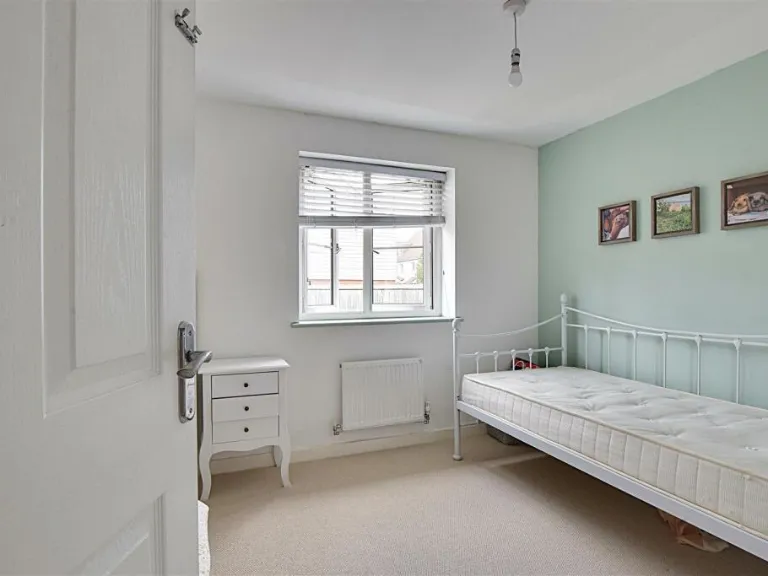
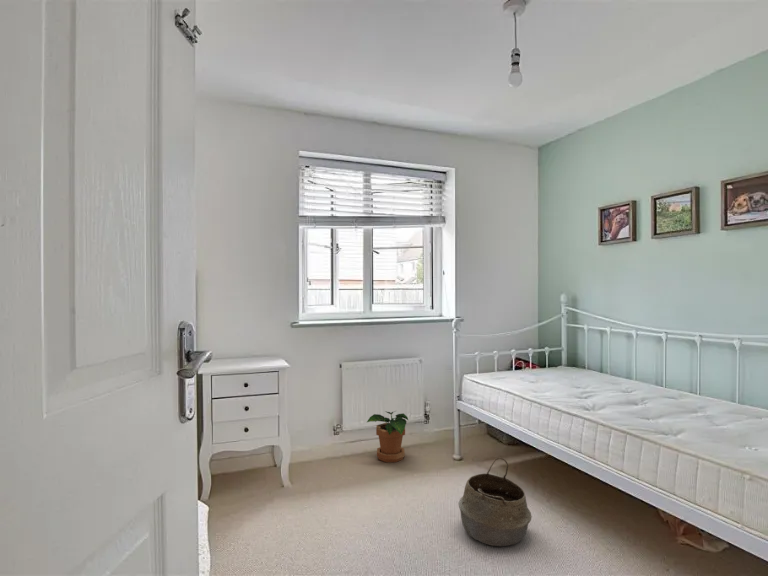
+ potted plant [366,409,409,463]
+ woven basket [457,457,533,547]
